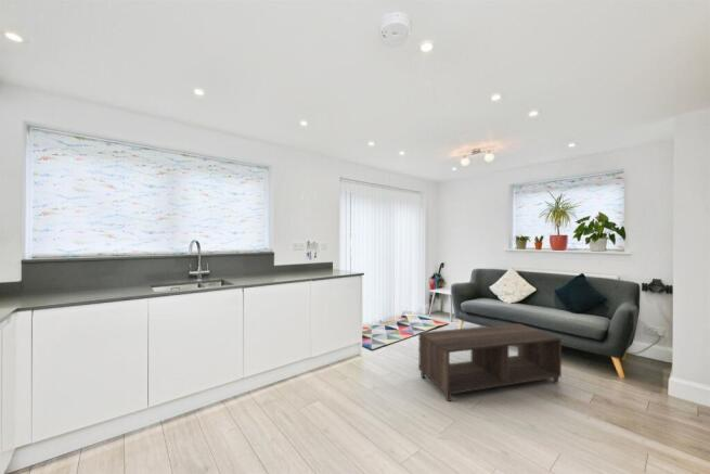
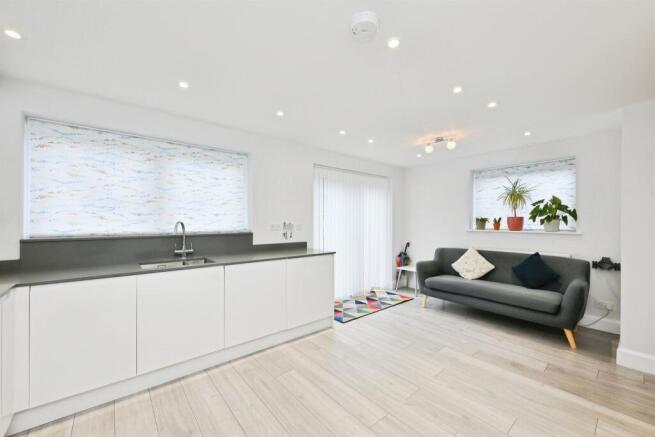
- coffee table [417,322,563,402]
